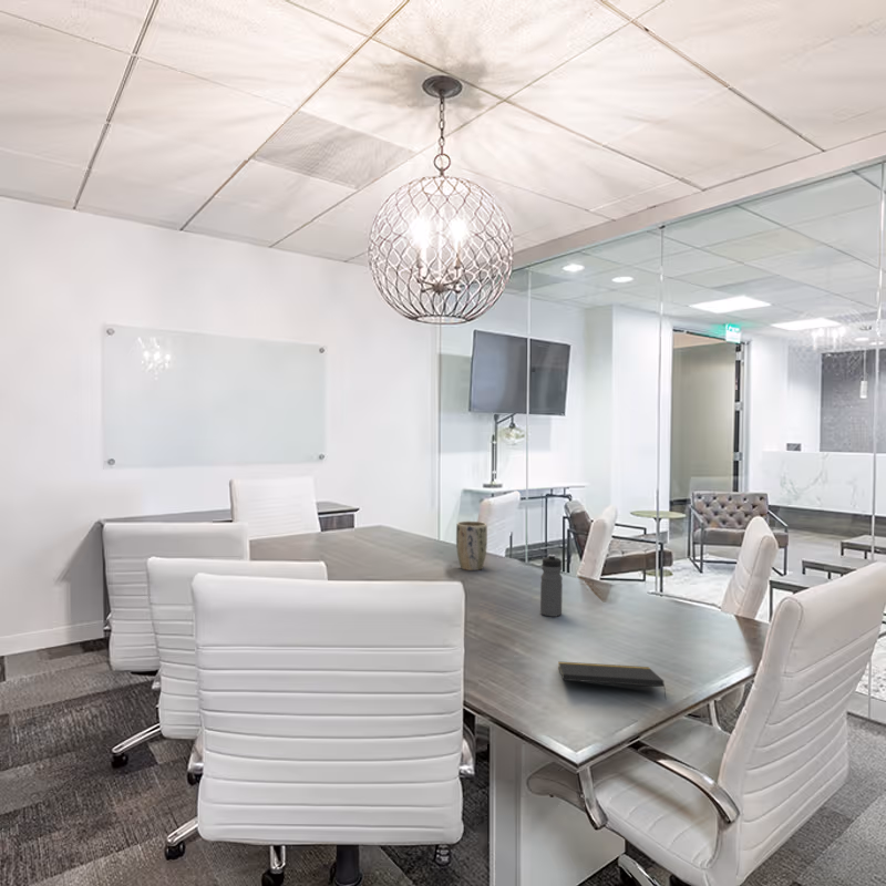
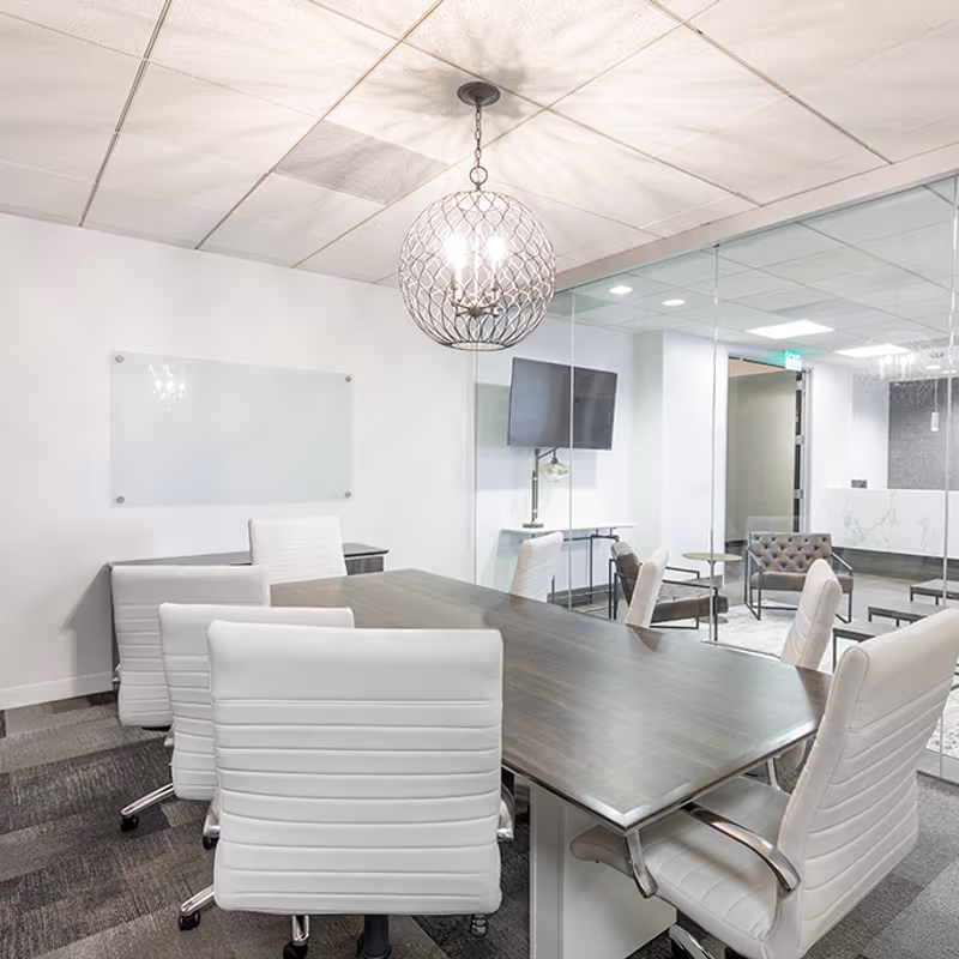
- plant pot [455,521,488,571]
- water bottle [539,553,564,618]
- notepad [557,660,668,701]
